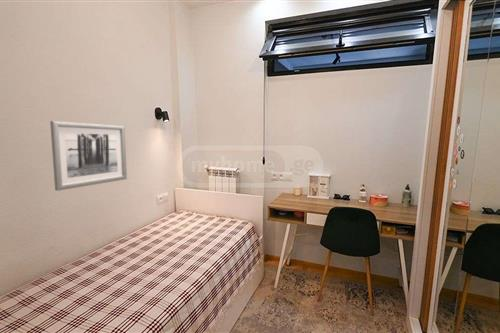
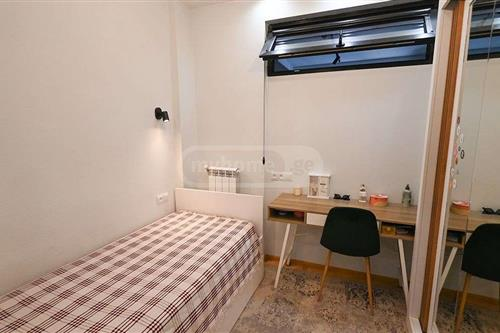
- wall art [49,120,128,192]
